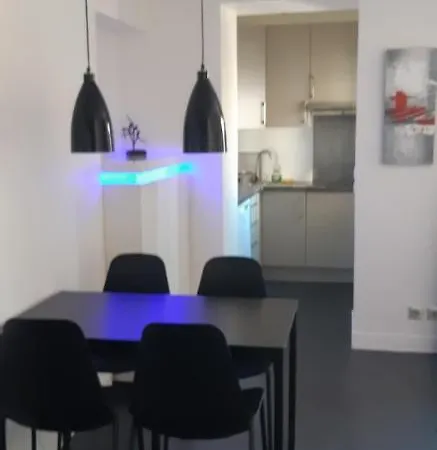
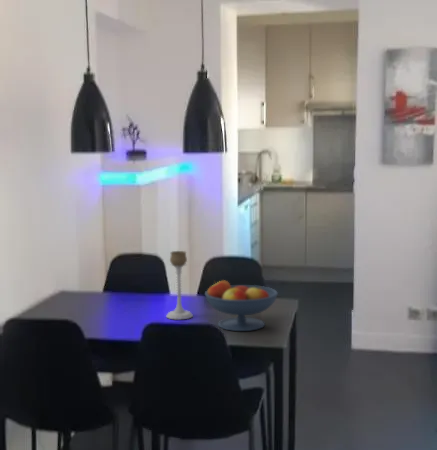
+ candle holder [165,250,194,320]
+ fruit bowl [204,279,279,332]
